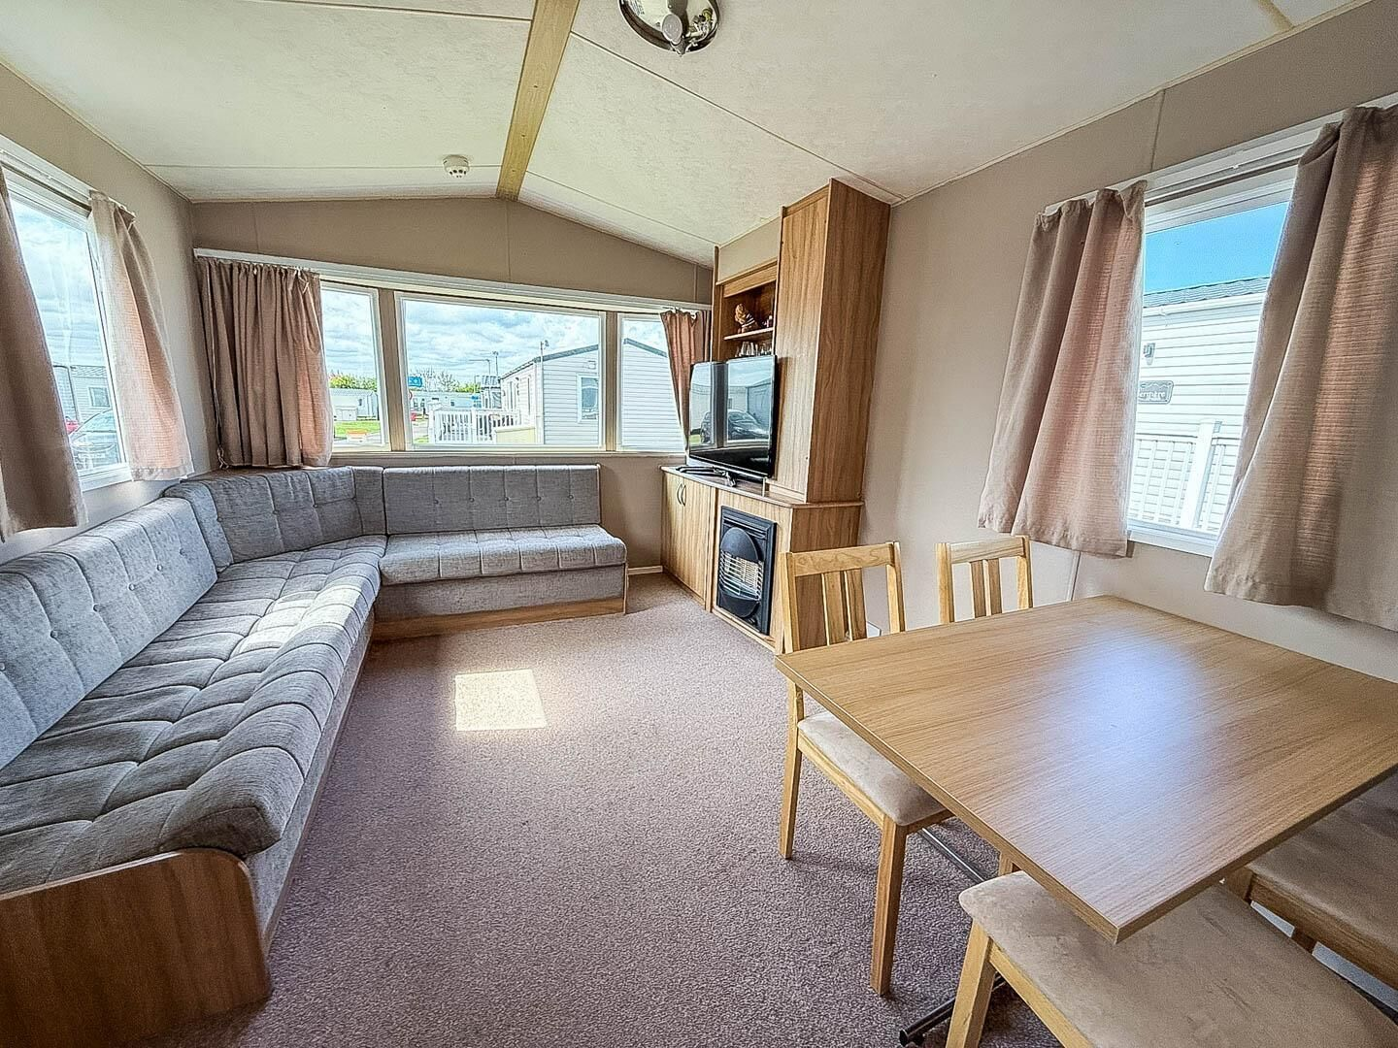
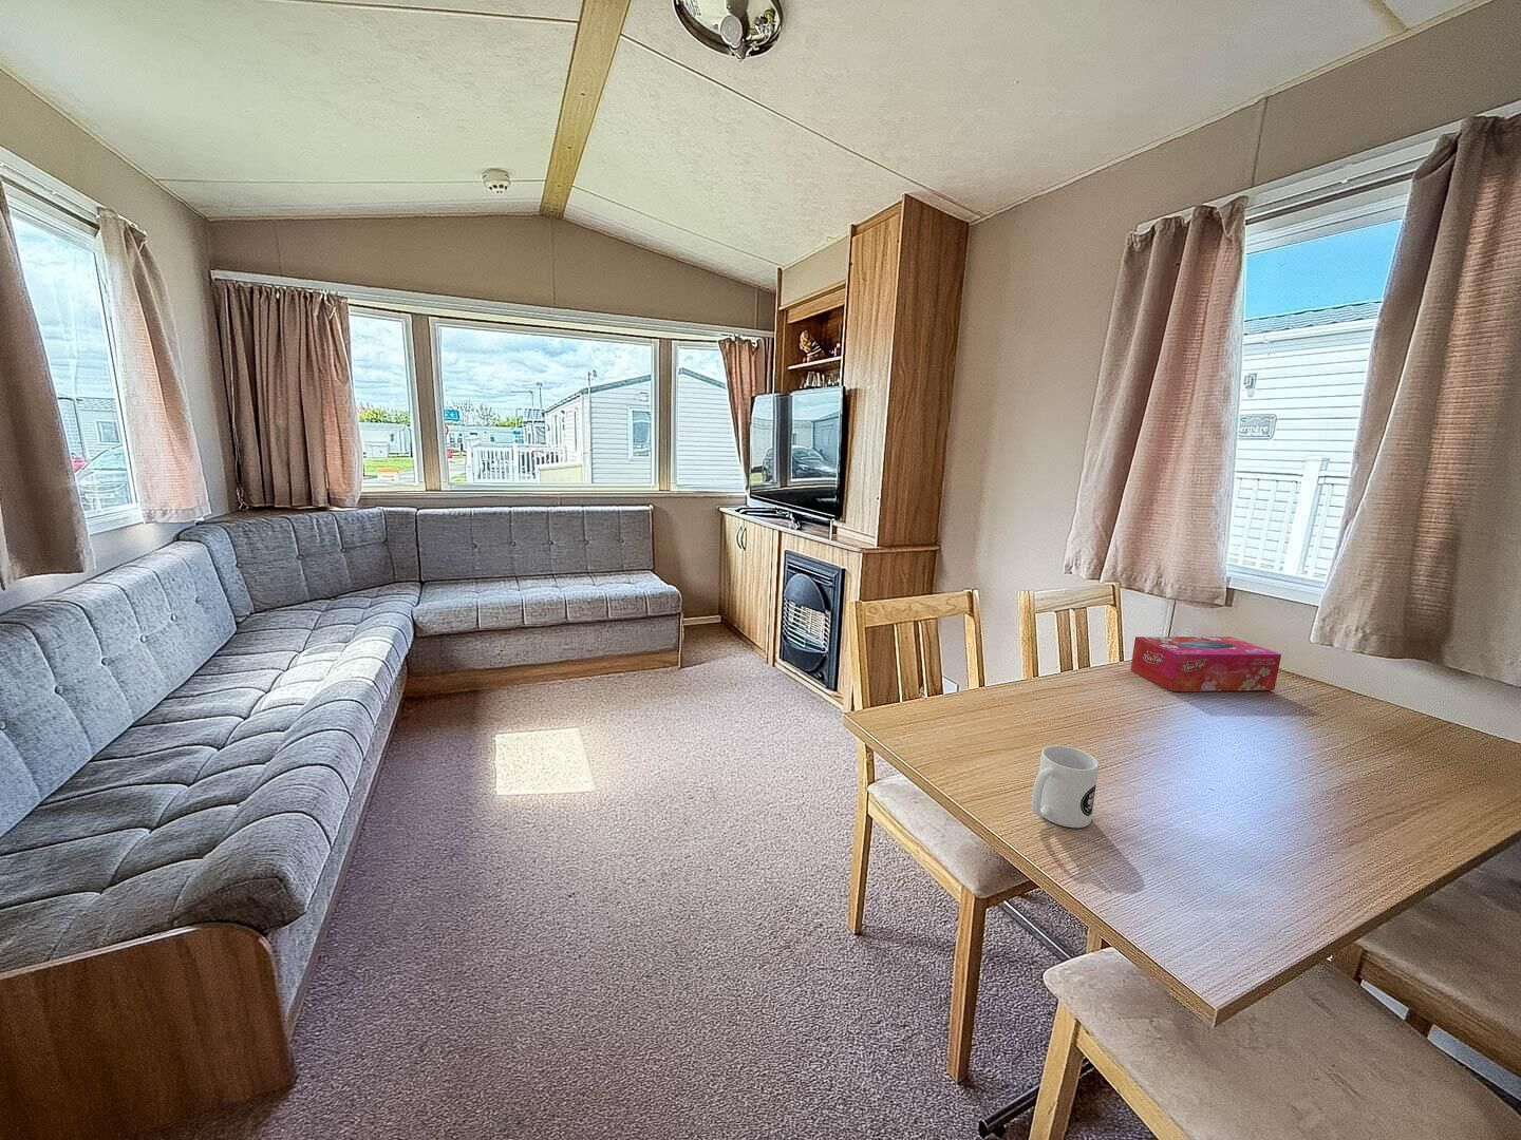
+ tissue box [1129,636,1283,692]
+ mug [1031,744,1099,829]
